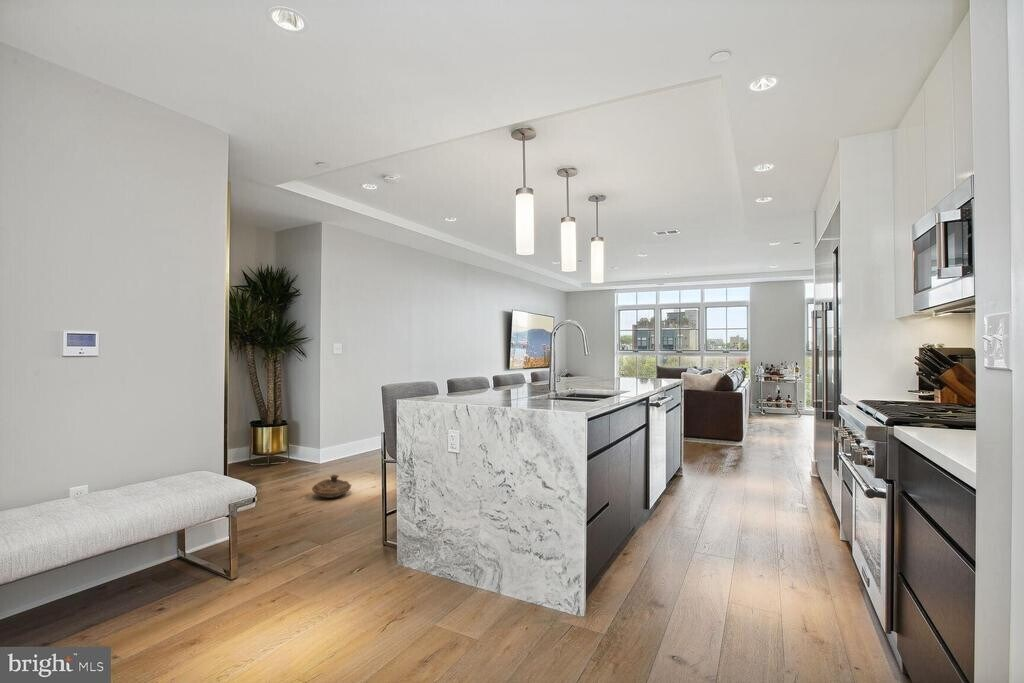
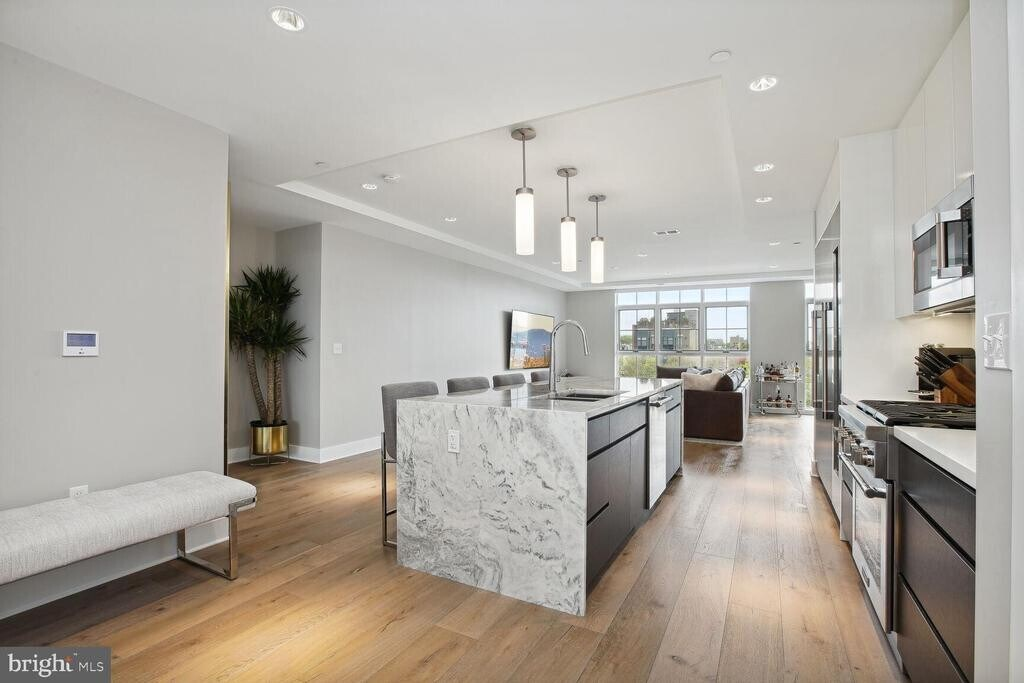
- decorative bowl [311,474,352,499]
